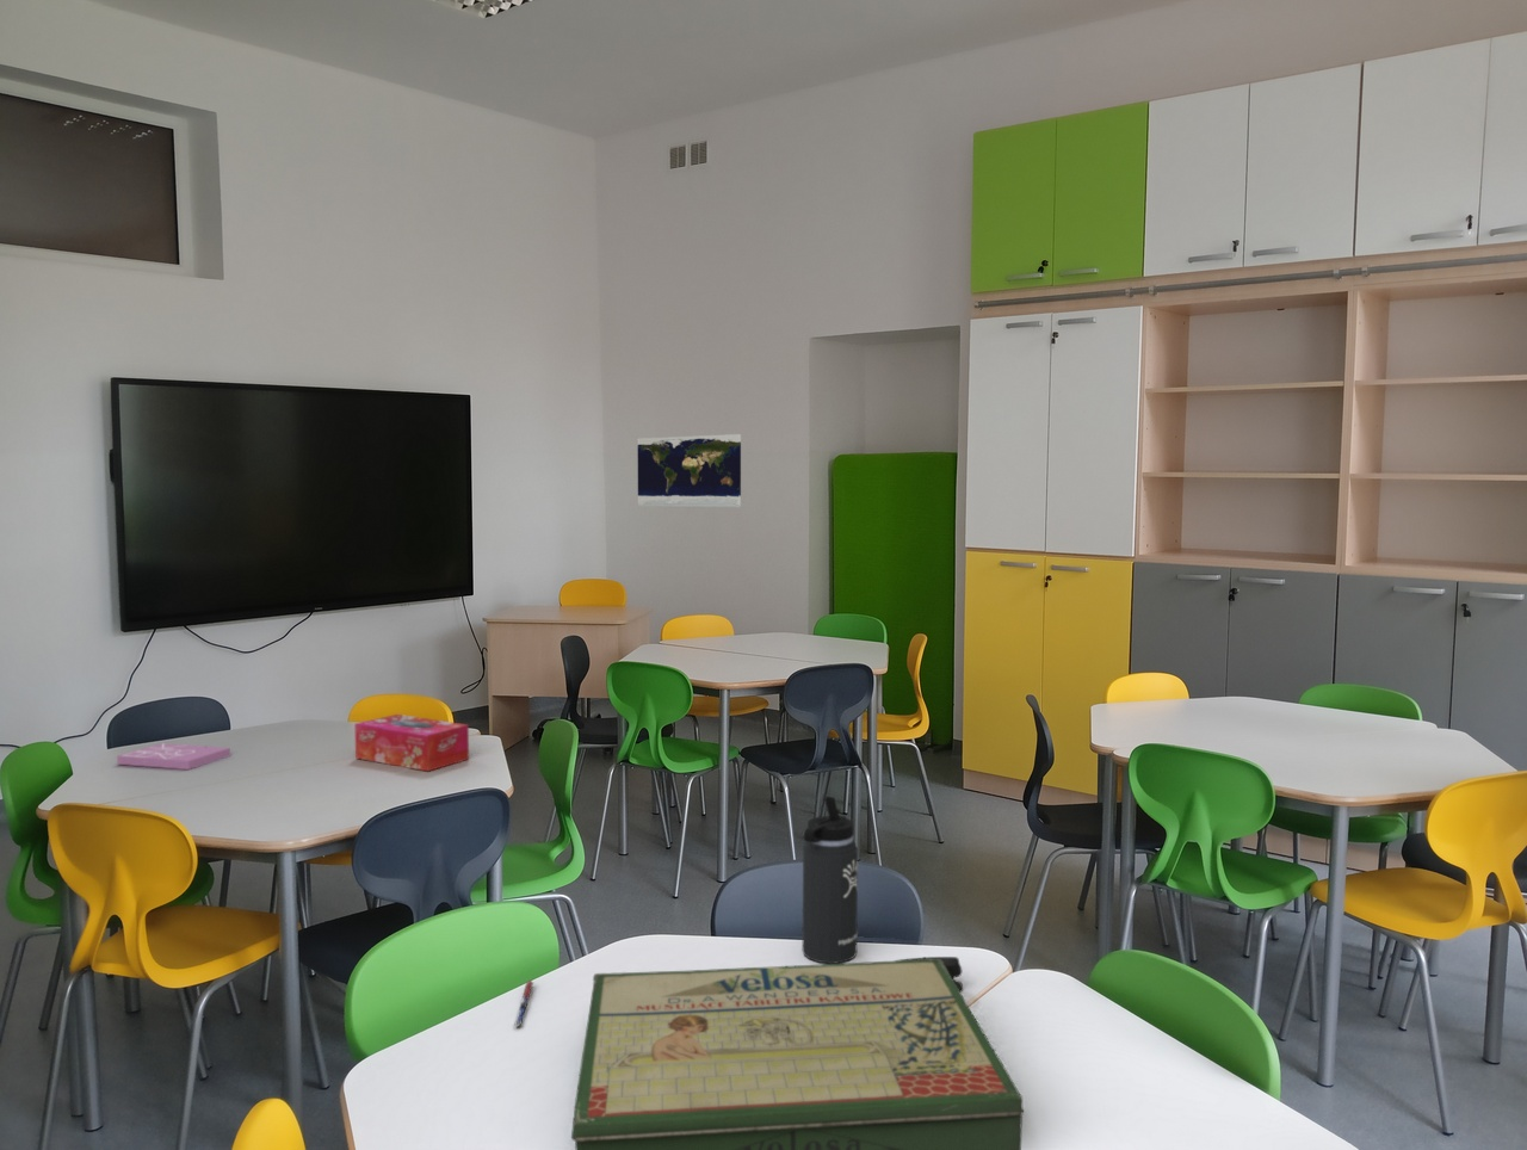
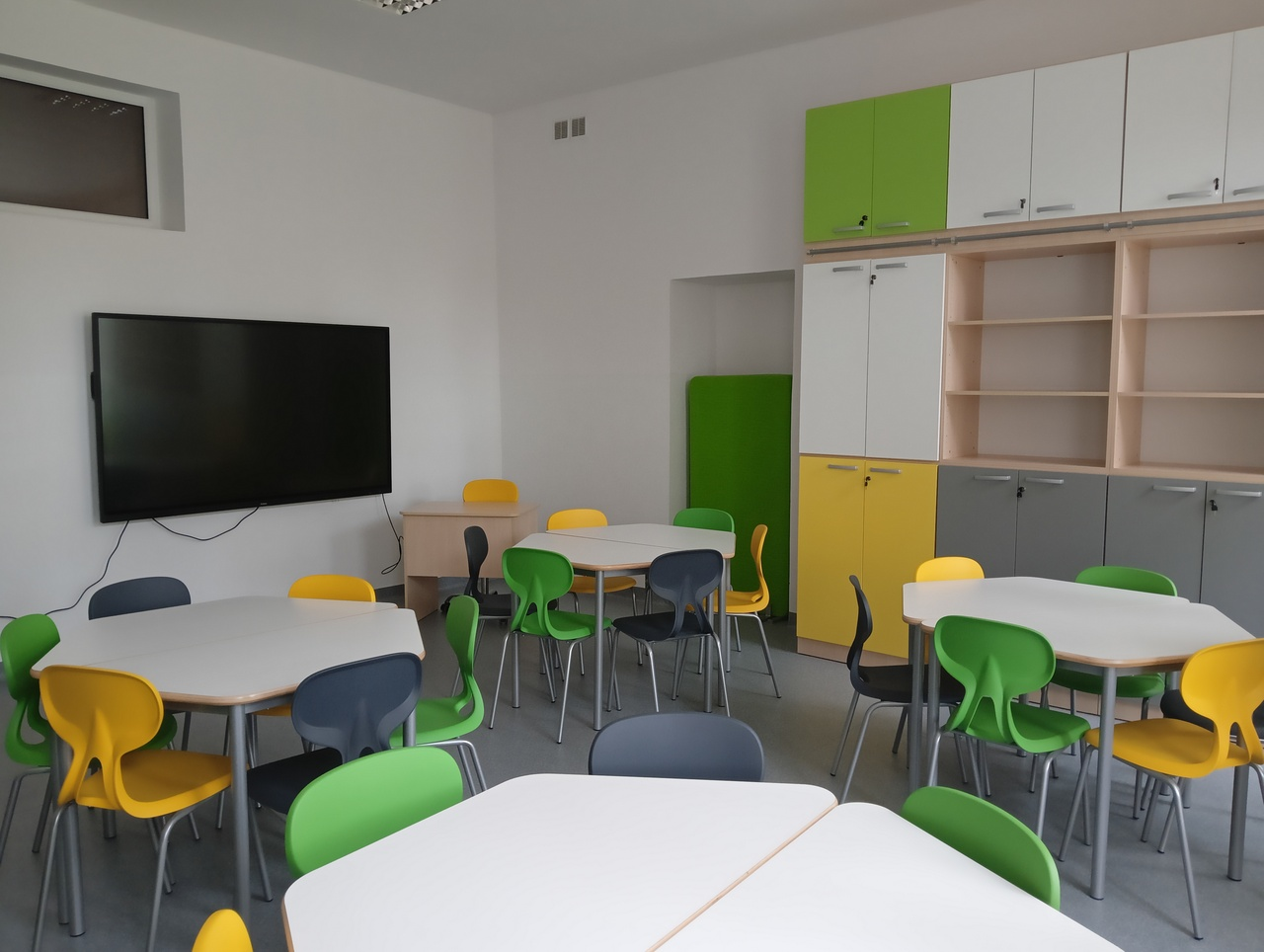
- thermos bottle [801,796,859,964]
- map [635,432,742,509]
- pen [512,980,535,1029]
- board game [570,959,1024,1150]
- stapler [894,956,964,992]
- tissue box [353,714,470,773]
- book [116,742,232,771]
